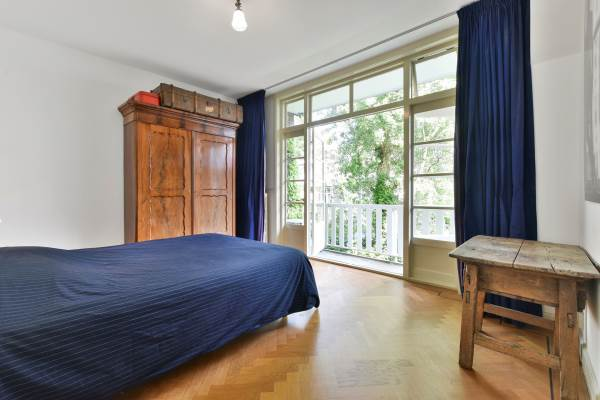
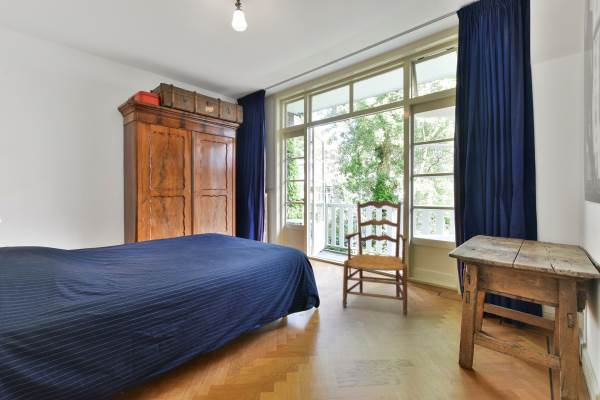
+ armchair [341,200,409,317]
